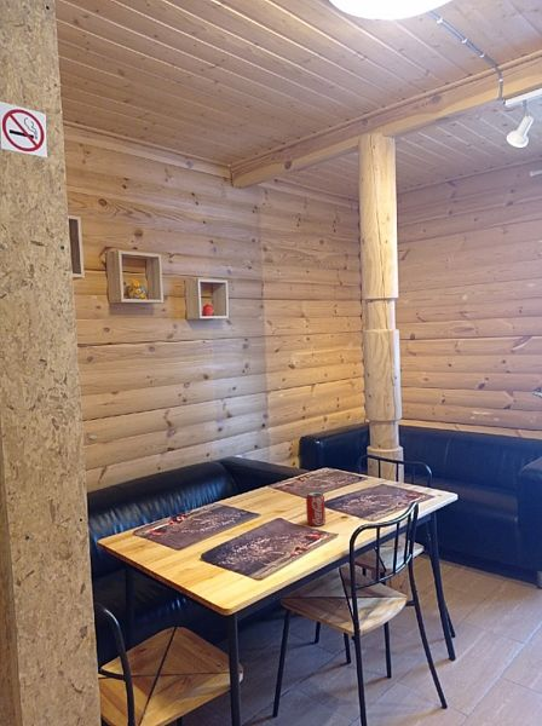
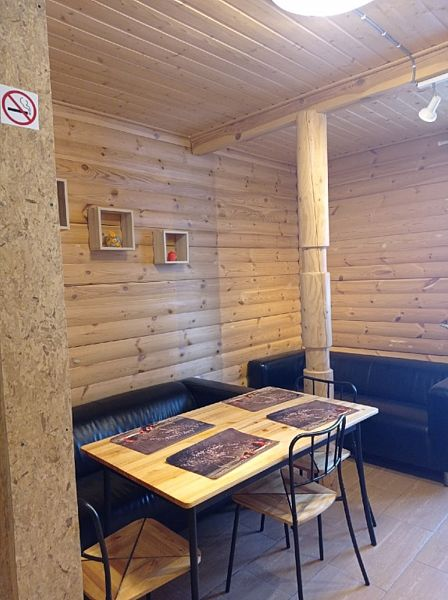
- beverage can [305,490,327,528]
